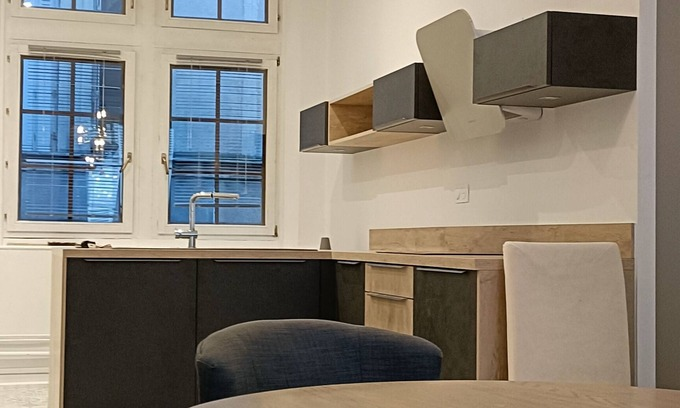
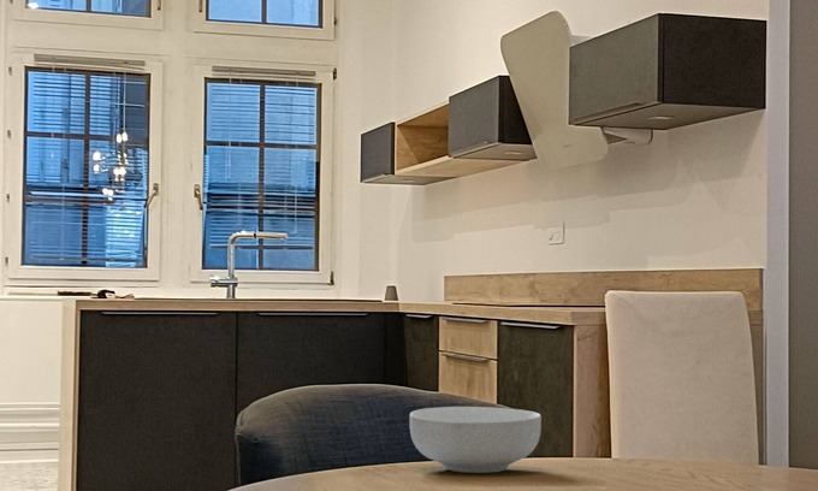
+ cereal bowl [408,406,543,474]
